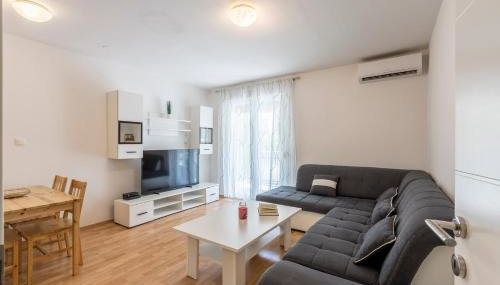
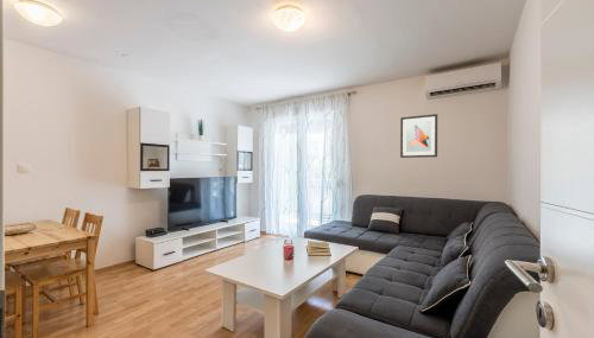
+ wall art [399,113,438,159]
